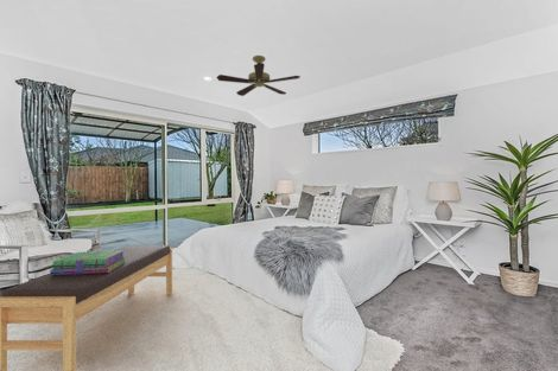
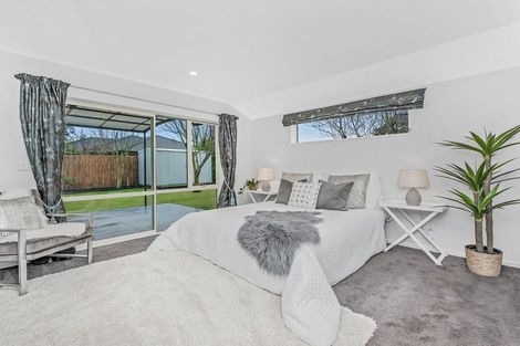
- ceiling fan [216,55,302,97]
- stack of books [49,250,126,276]
- bench [0,244,173,371]
